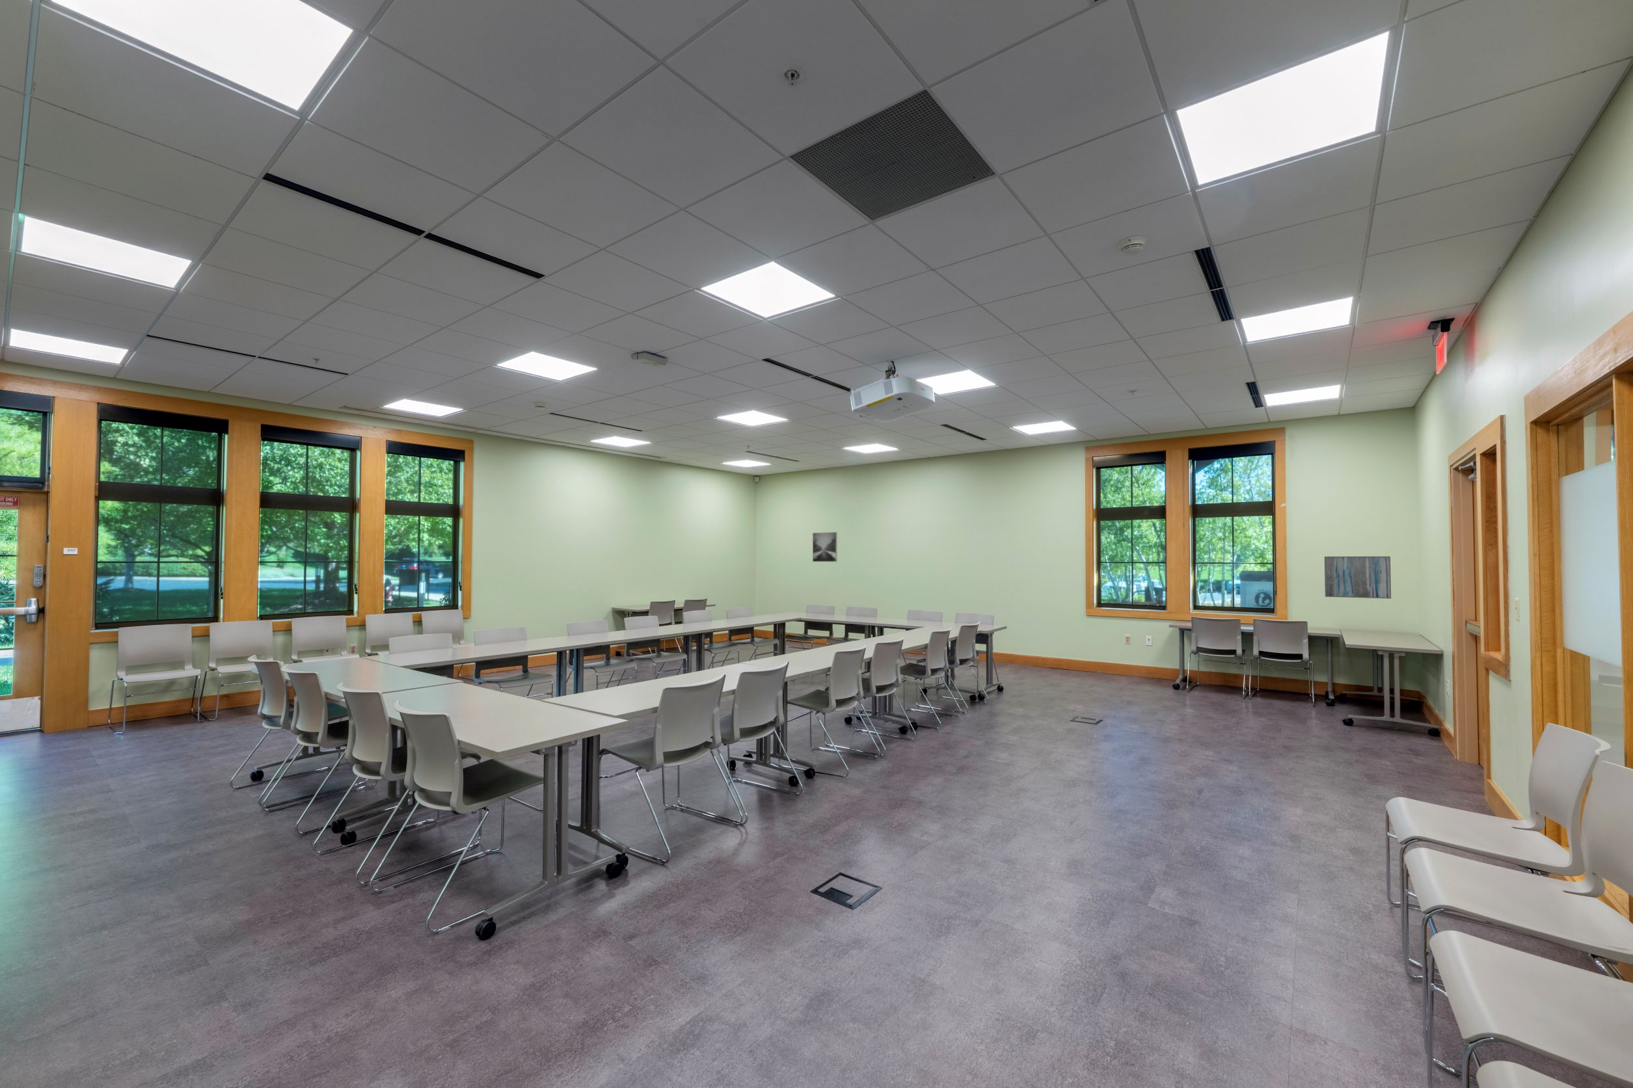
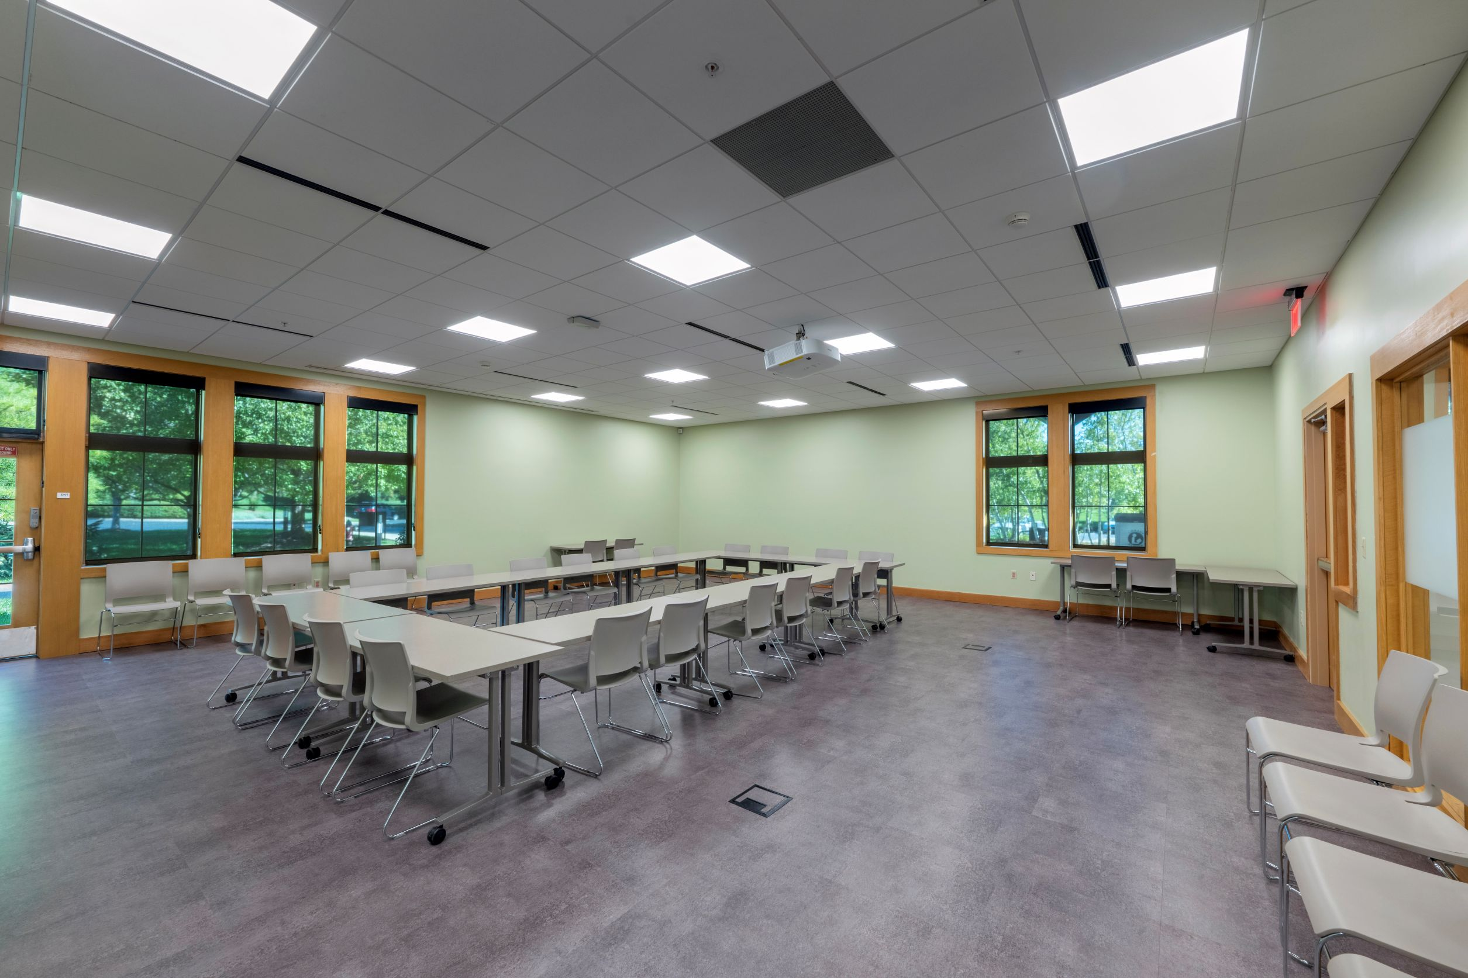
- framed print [812,532,838,562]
- wall art [1323,556,1391,599]
